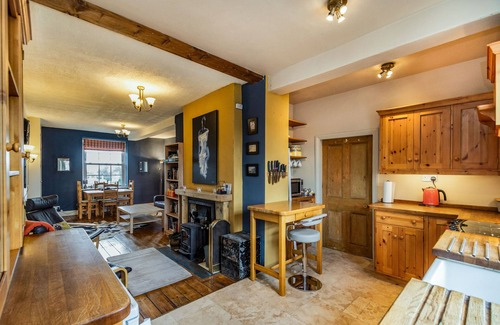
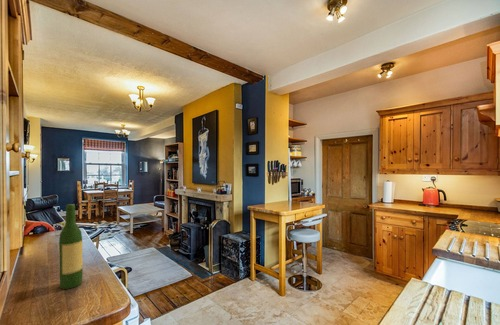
+ wine bottle [58,203,84,290]
